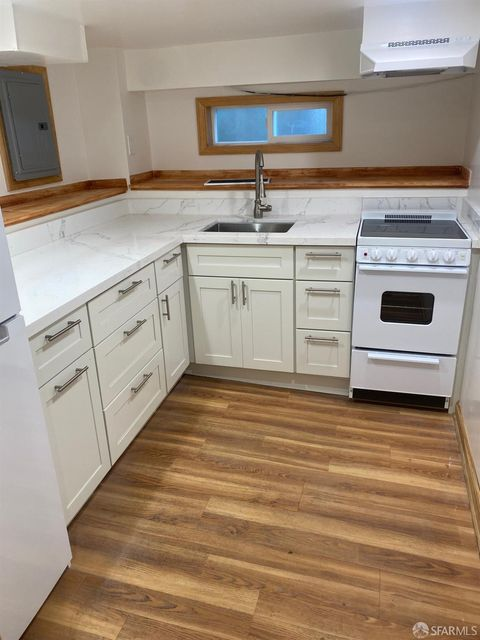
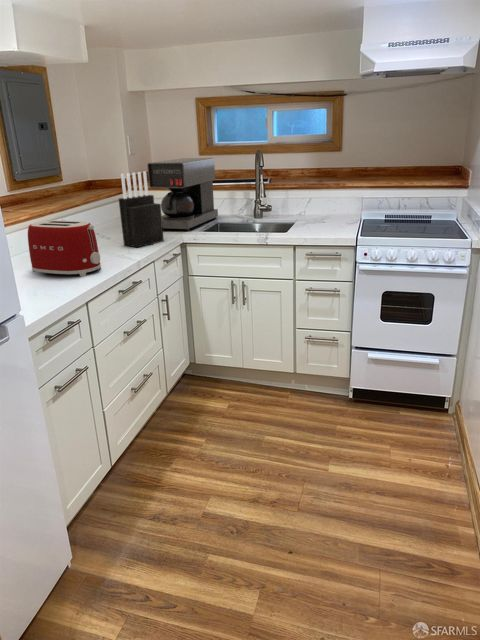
+ knife block [118,170,165,249]
+ toaster [27,219,102,277]
+ coffee maker [146,157,219,232]
